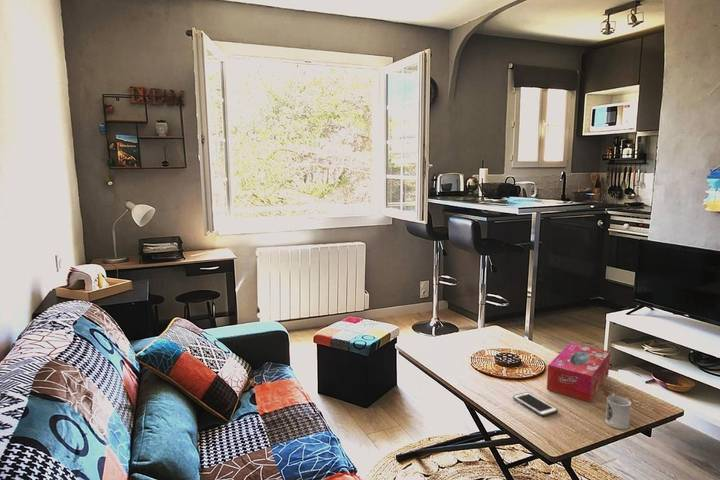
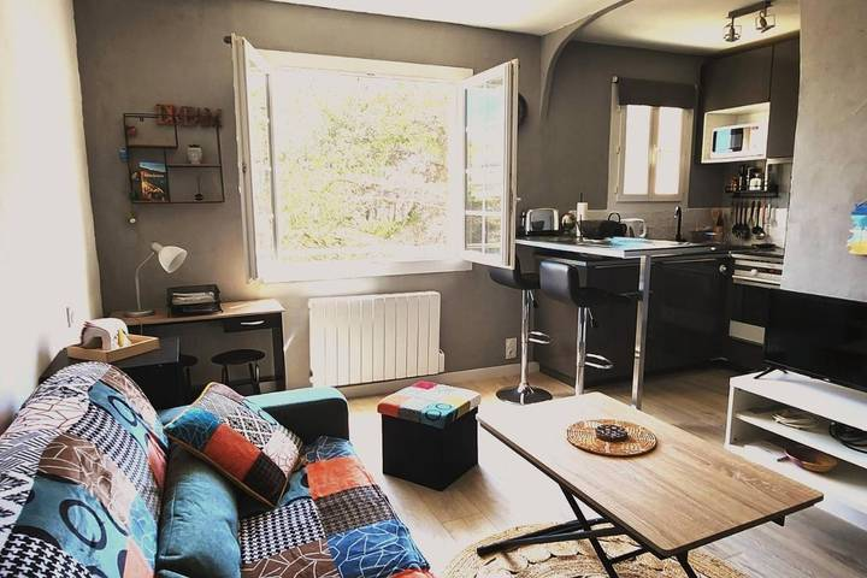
- tissue box [546,342,611,403]
- cell phone [512,391,559,417]
- cup [604,394,632,430]
